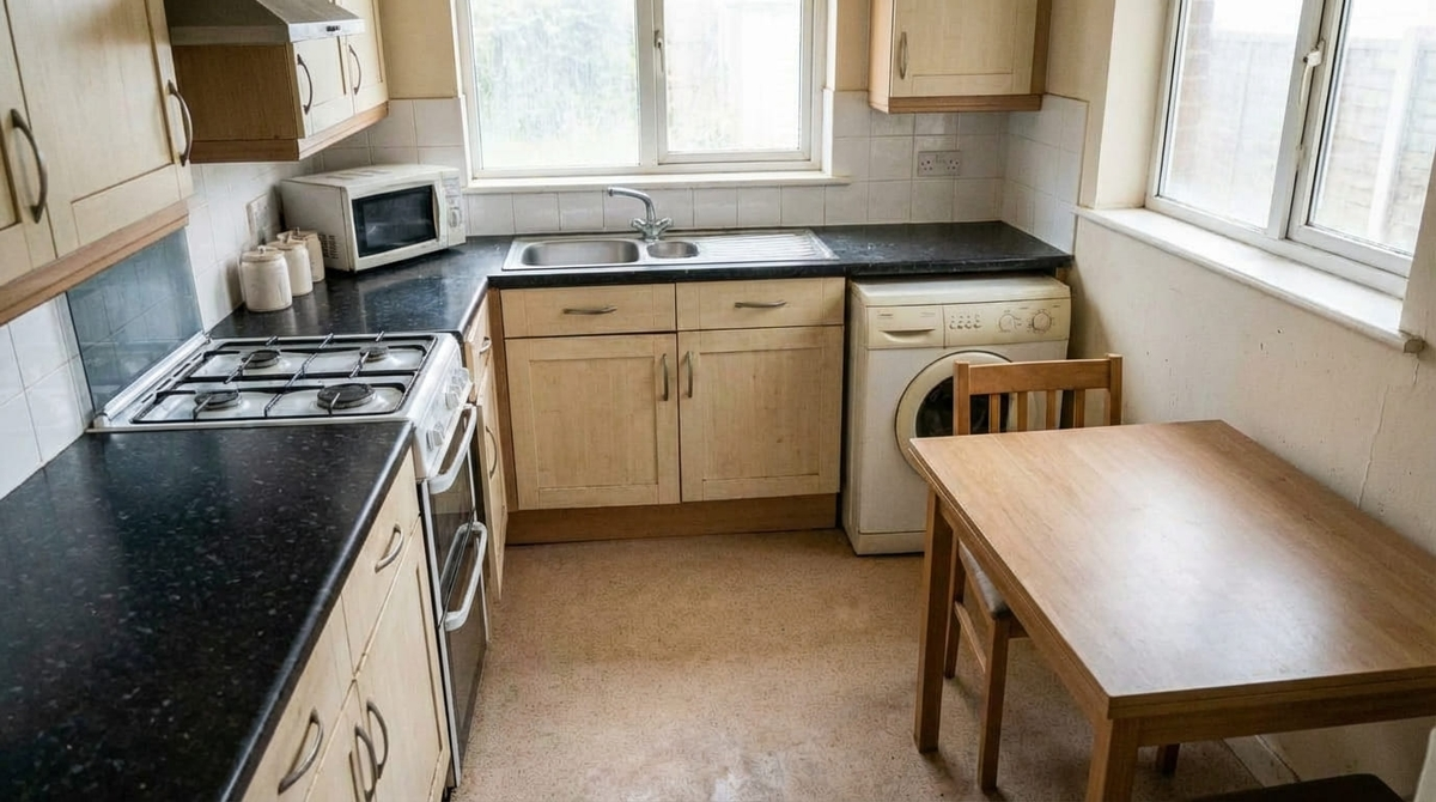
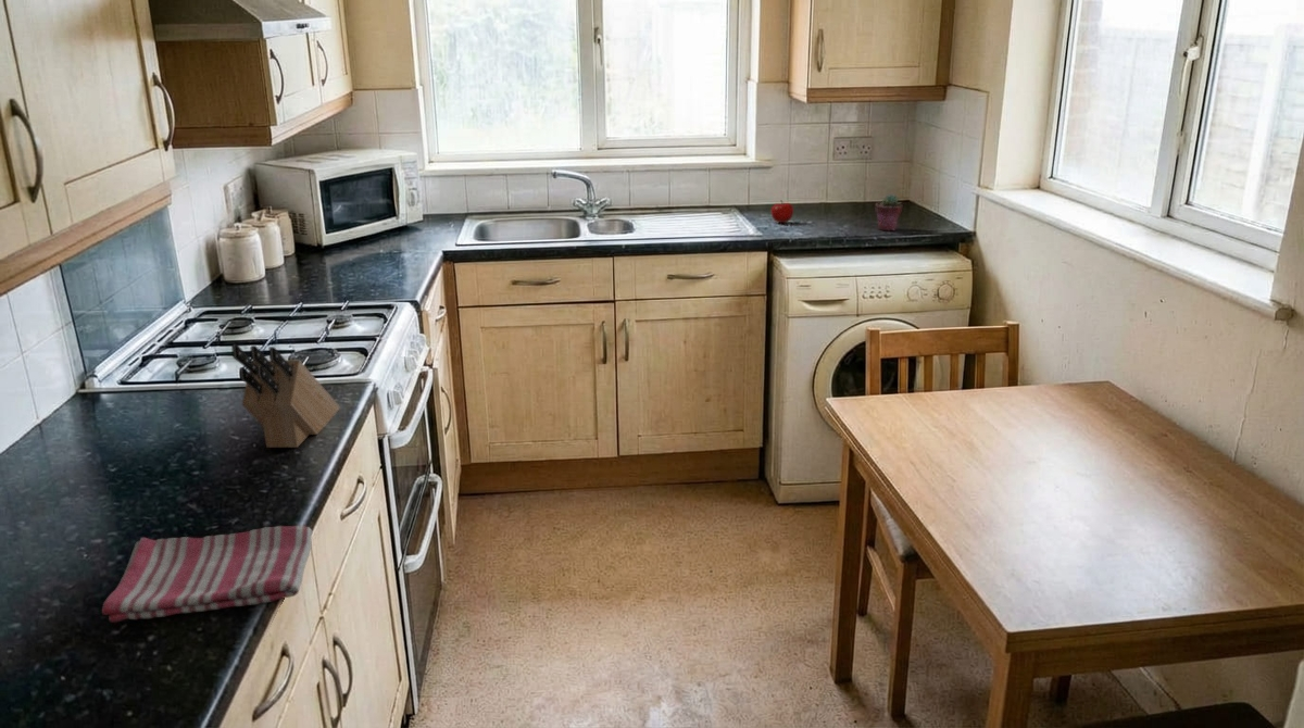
+ dish towel [101,525,314,624]
+ potted succulent [874,193,904,231]
+ knife block [230,343,340,449]
+ apple [770,199,794,224]
